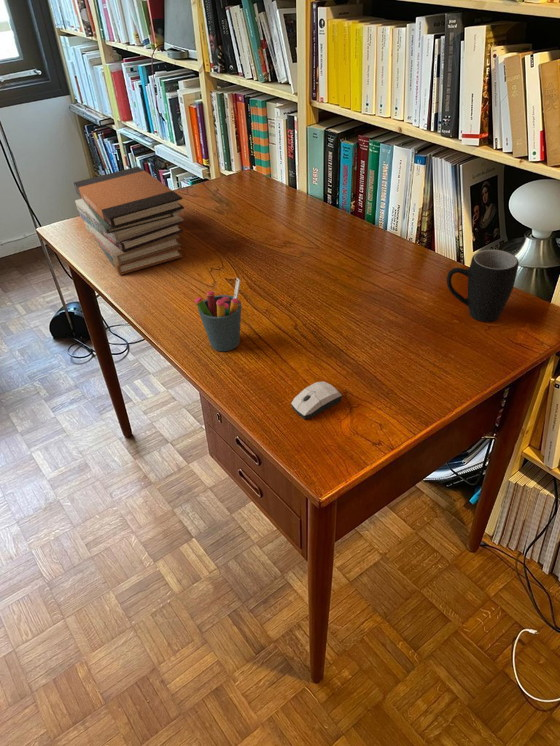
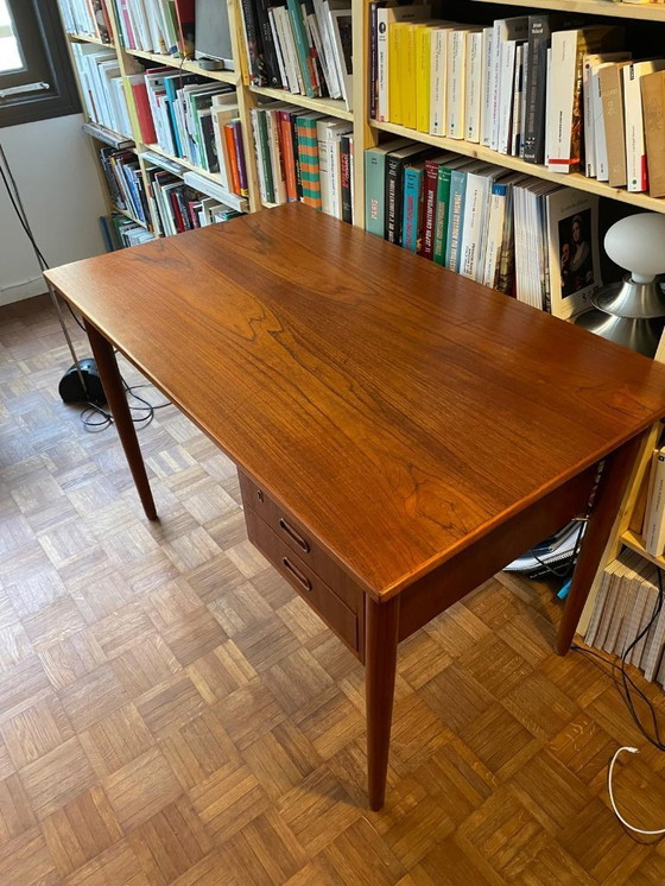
- book stack [73,165,185,276]
- computer mouse [290,381,343,420]
- mug [446,249,520,323]
- pen holder [194,277,242,352]
